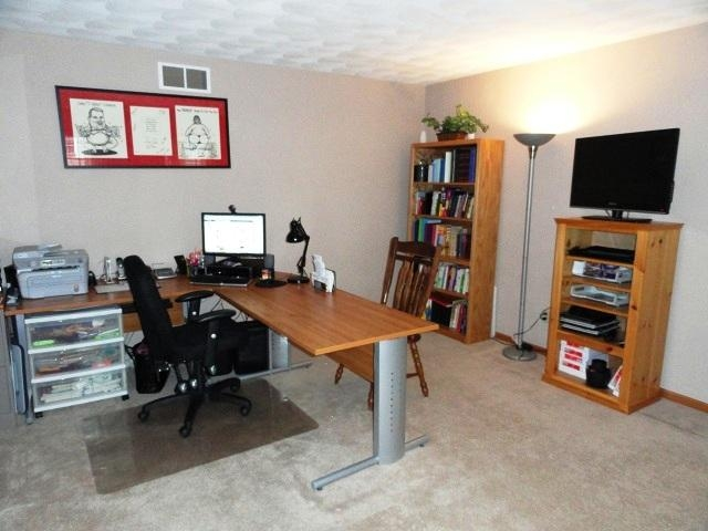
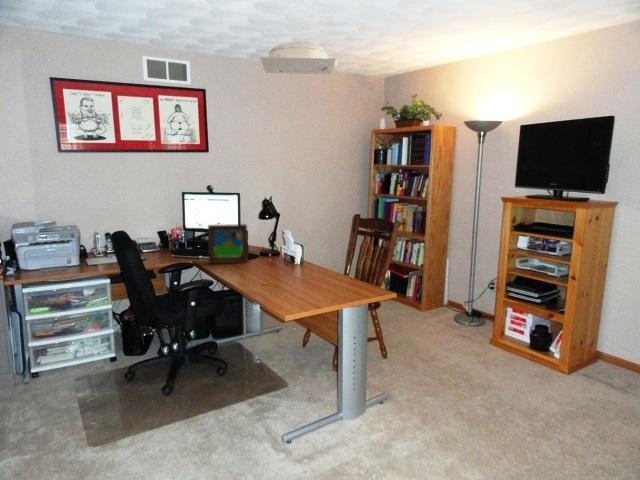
+ picture frame [207,223,248,265]
+ ceiling light [259,40,339,75]
